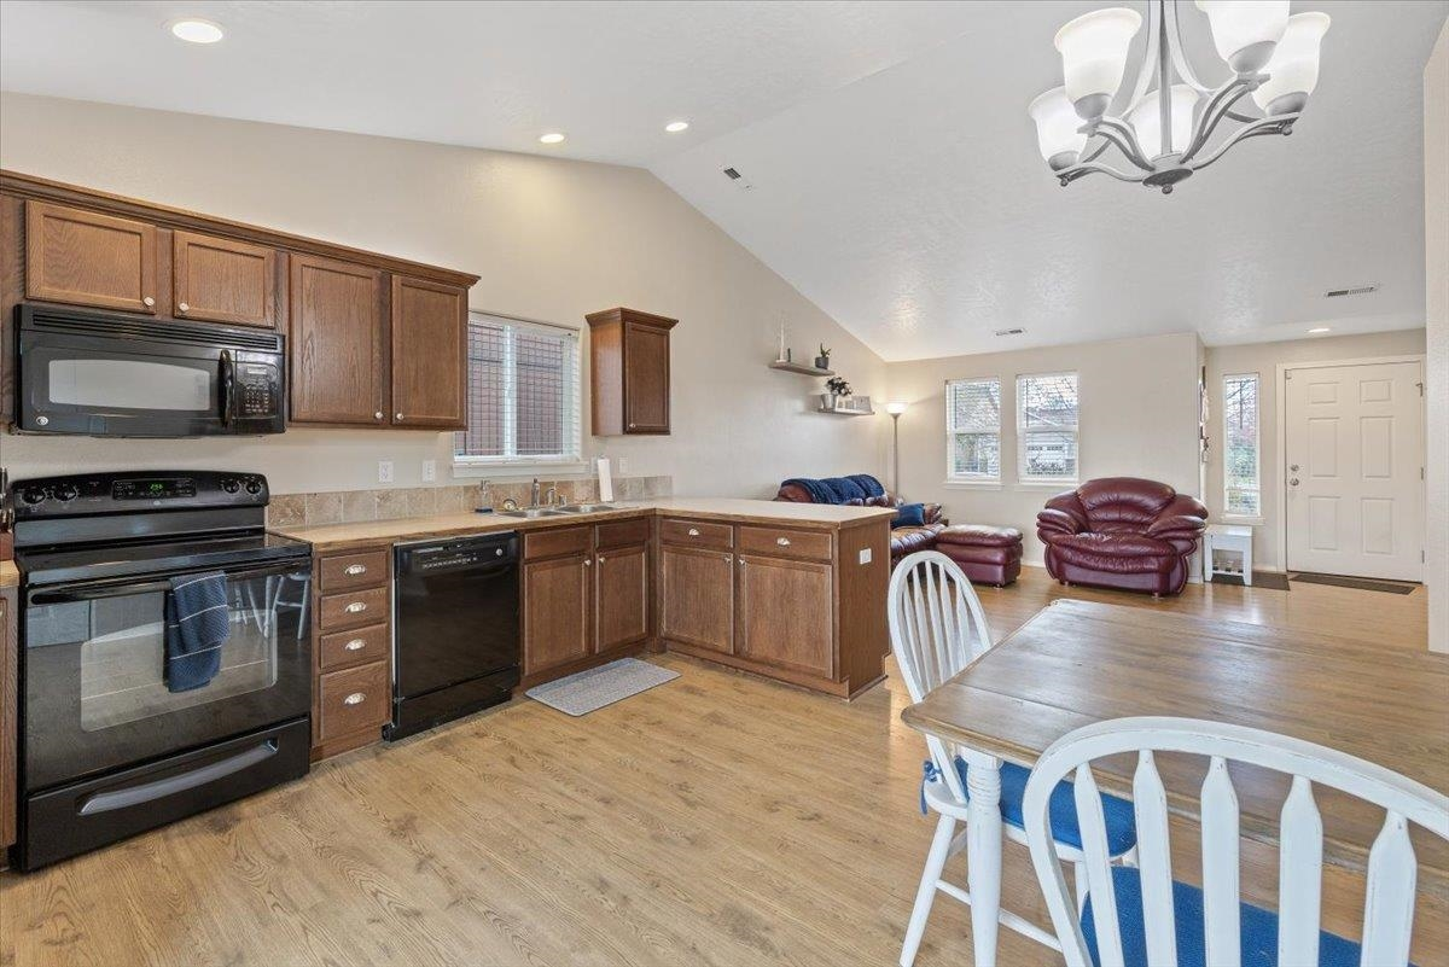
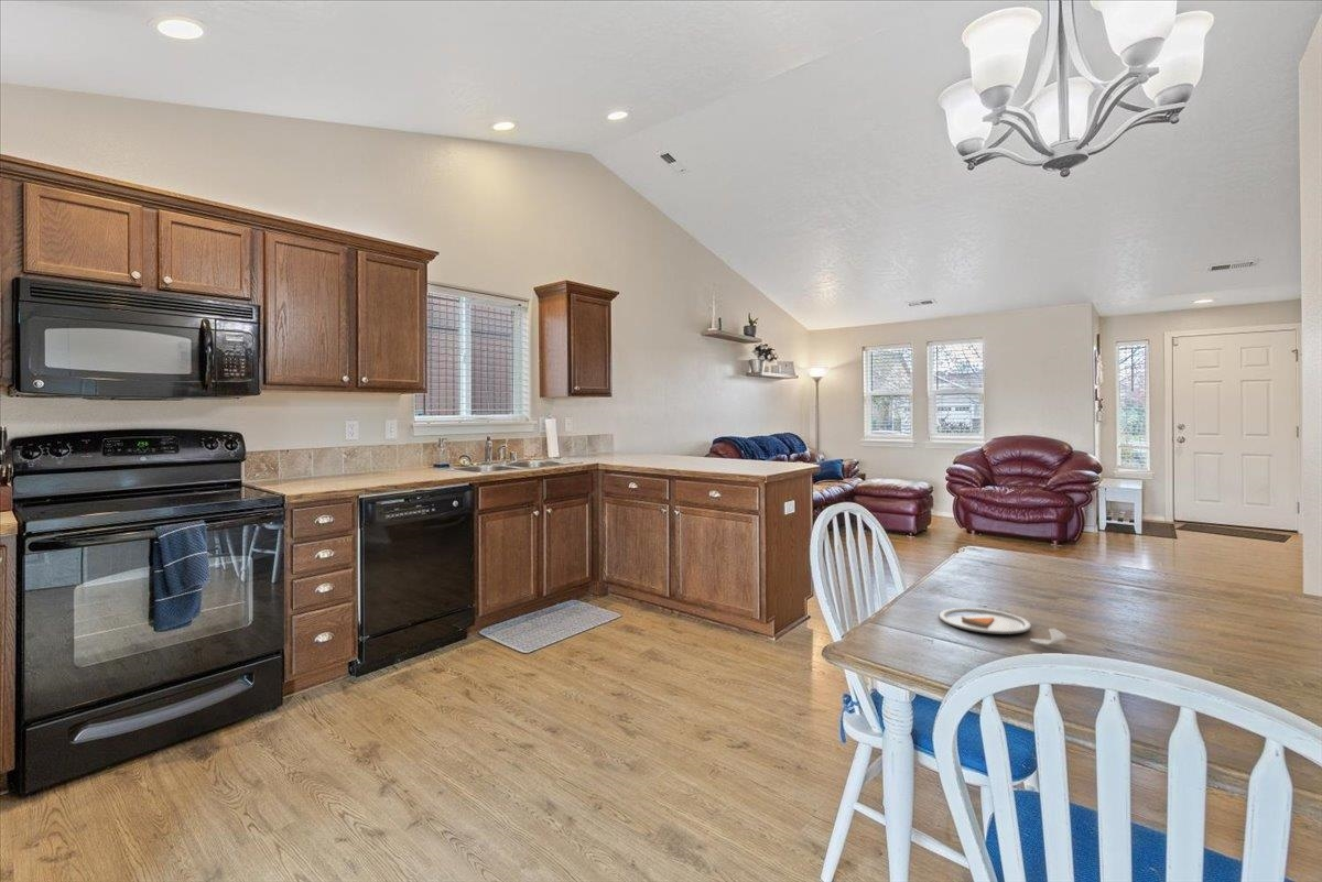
+ dinner plate [939,607,1068,646]
